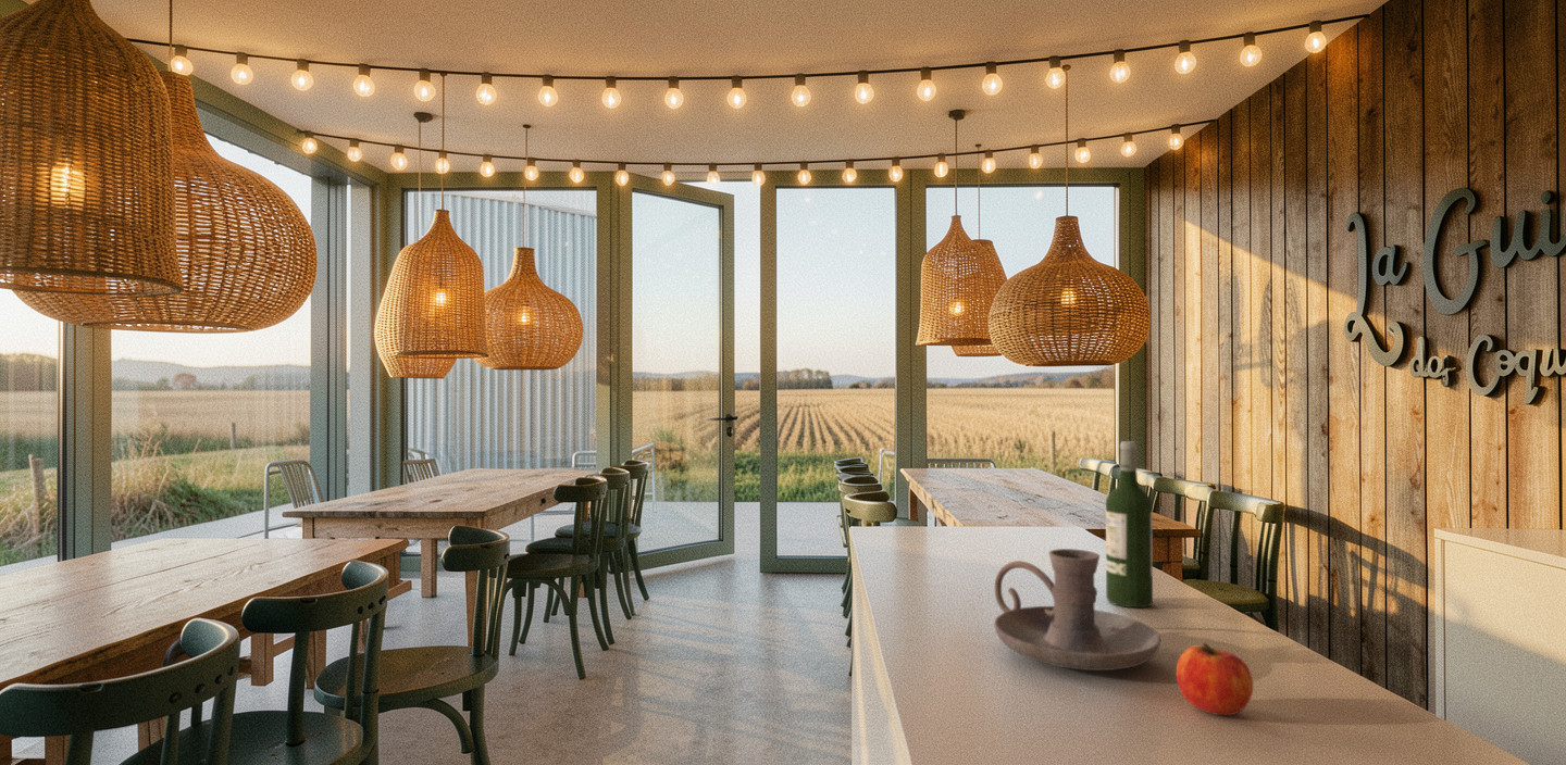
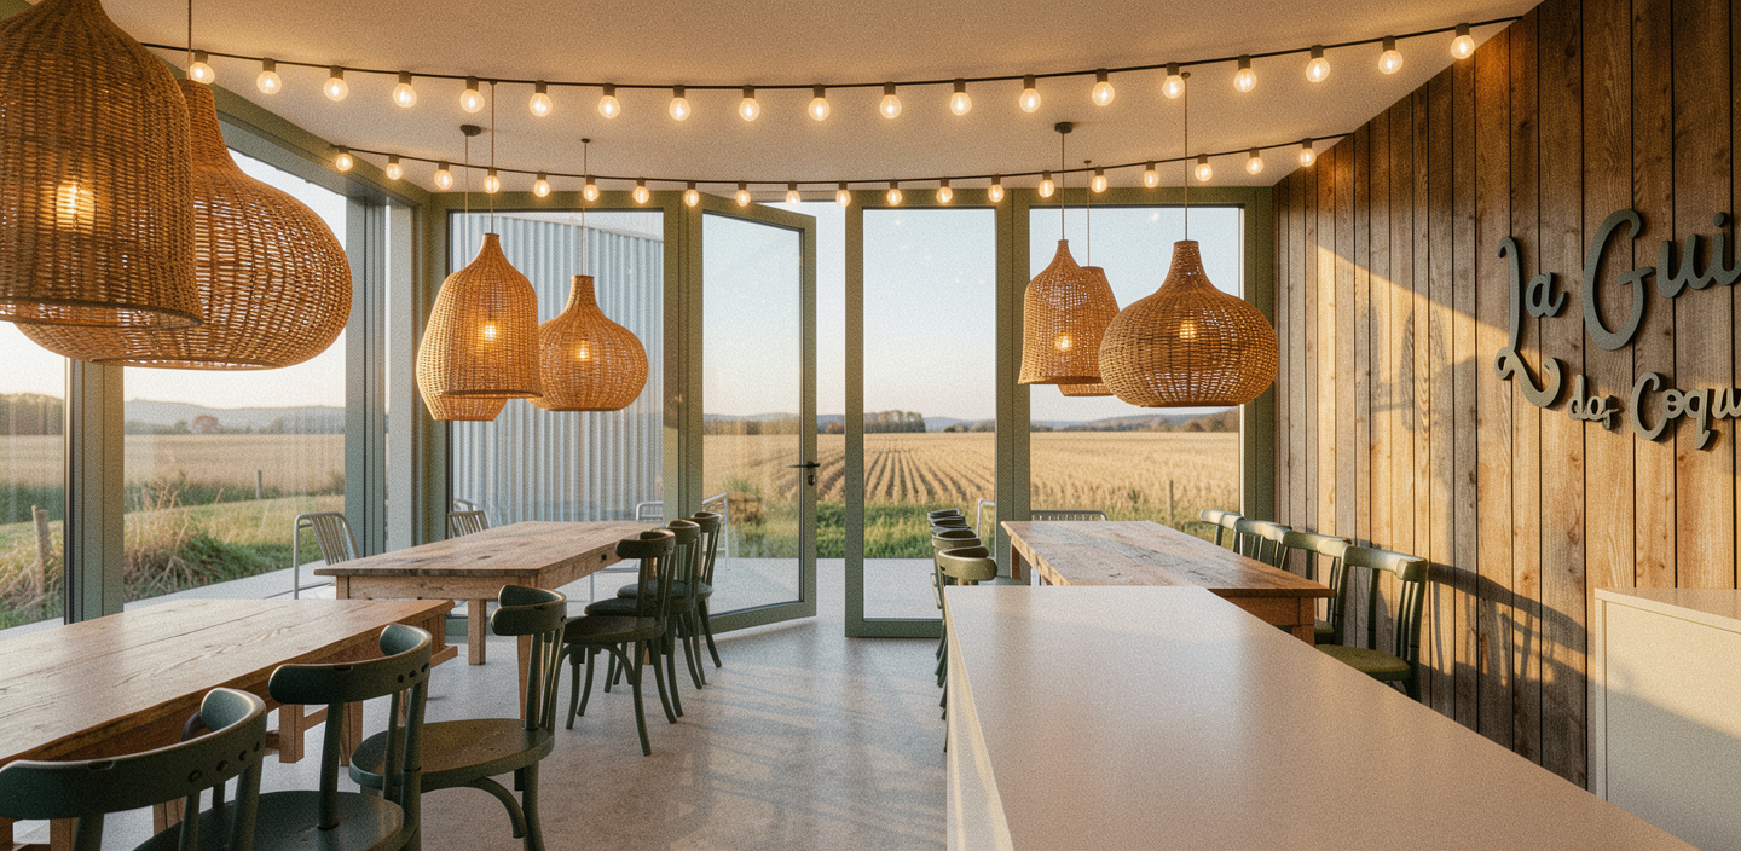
- candle holder [993,548,1161,672]
- wine bottle [1105,440,1154,609]
- fruit [1176,641,1254,716]
